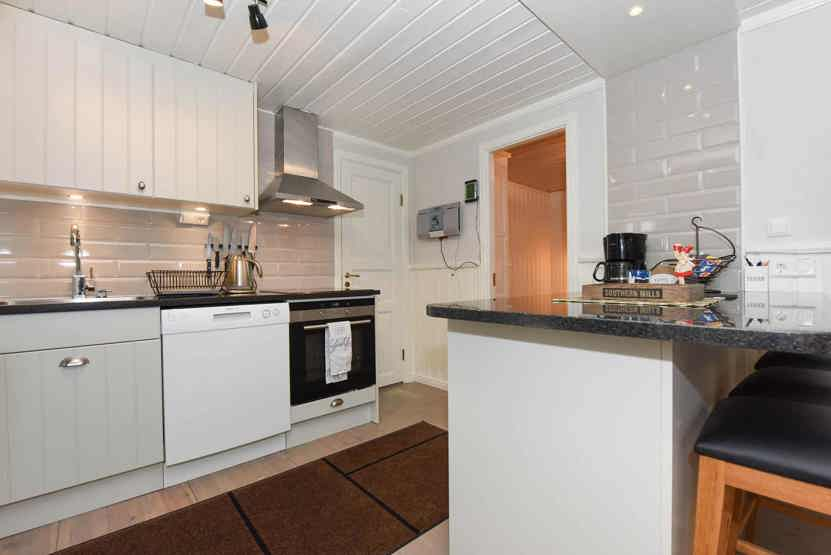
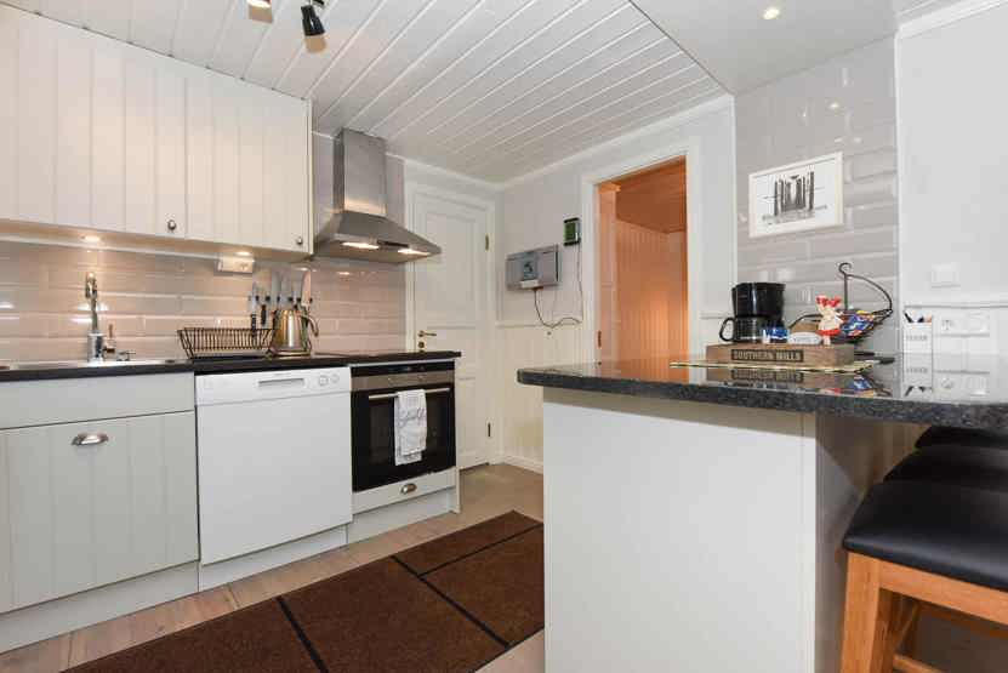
+ wall art [747,150,844,241]
